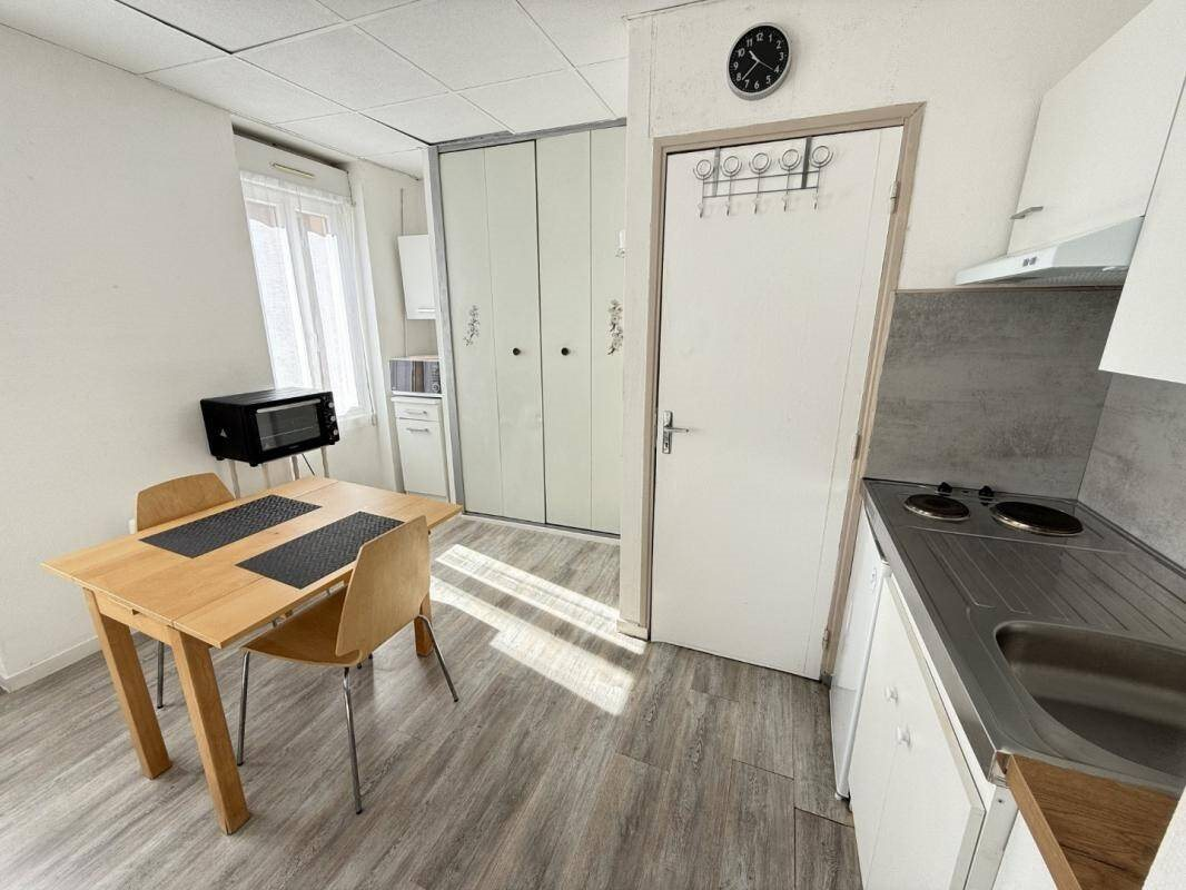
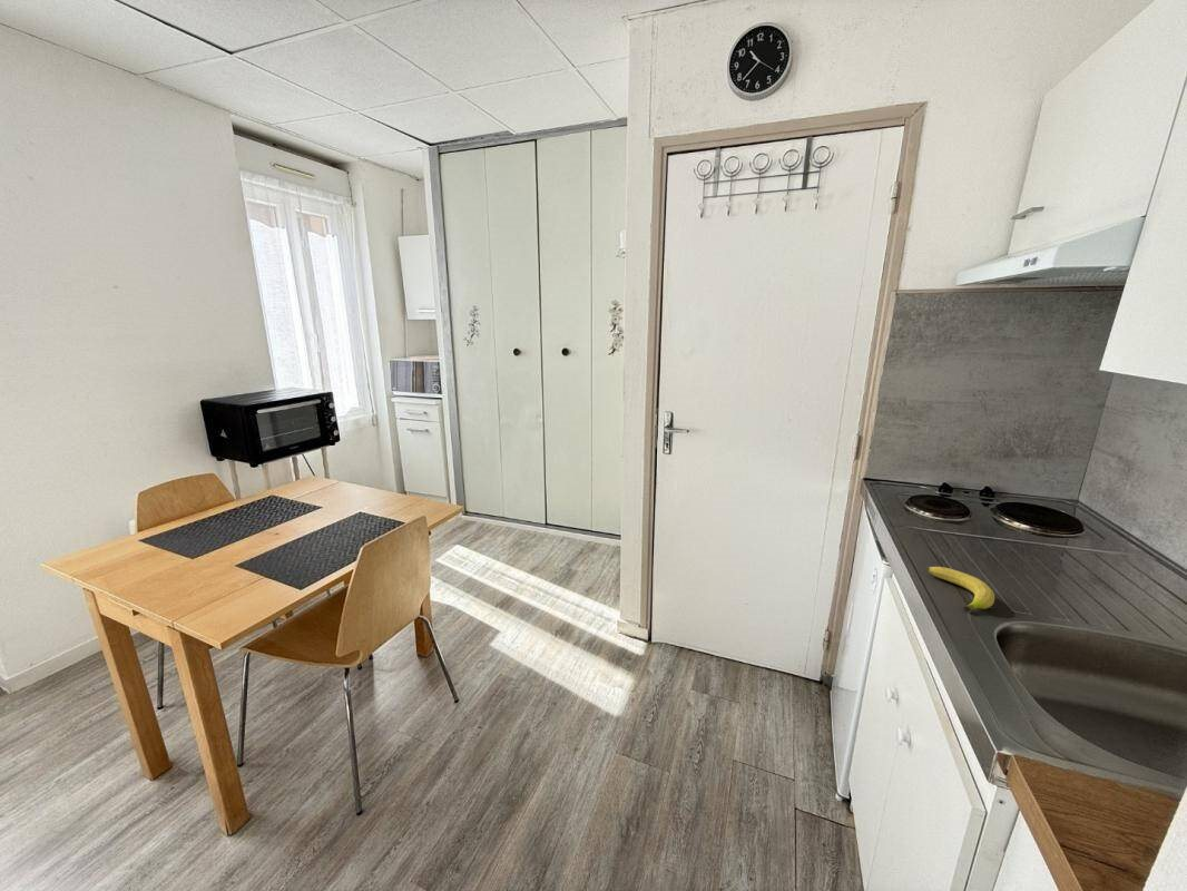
+ fruit [926,566,995,613]
